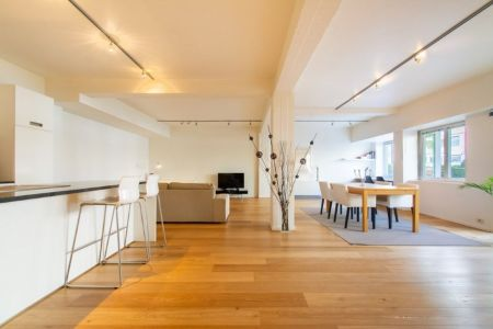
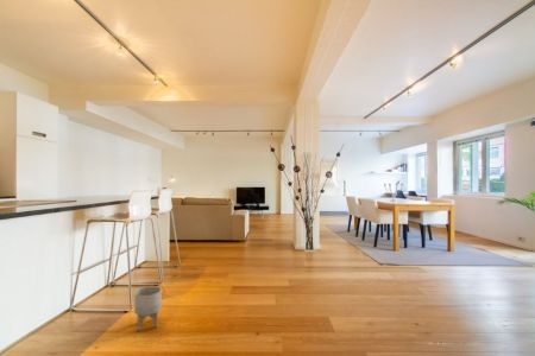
+ planter [133,285,163,332]
